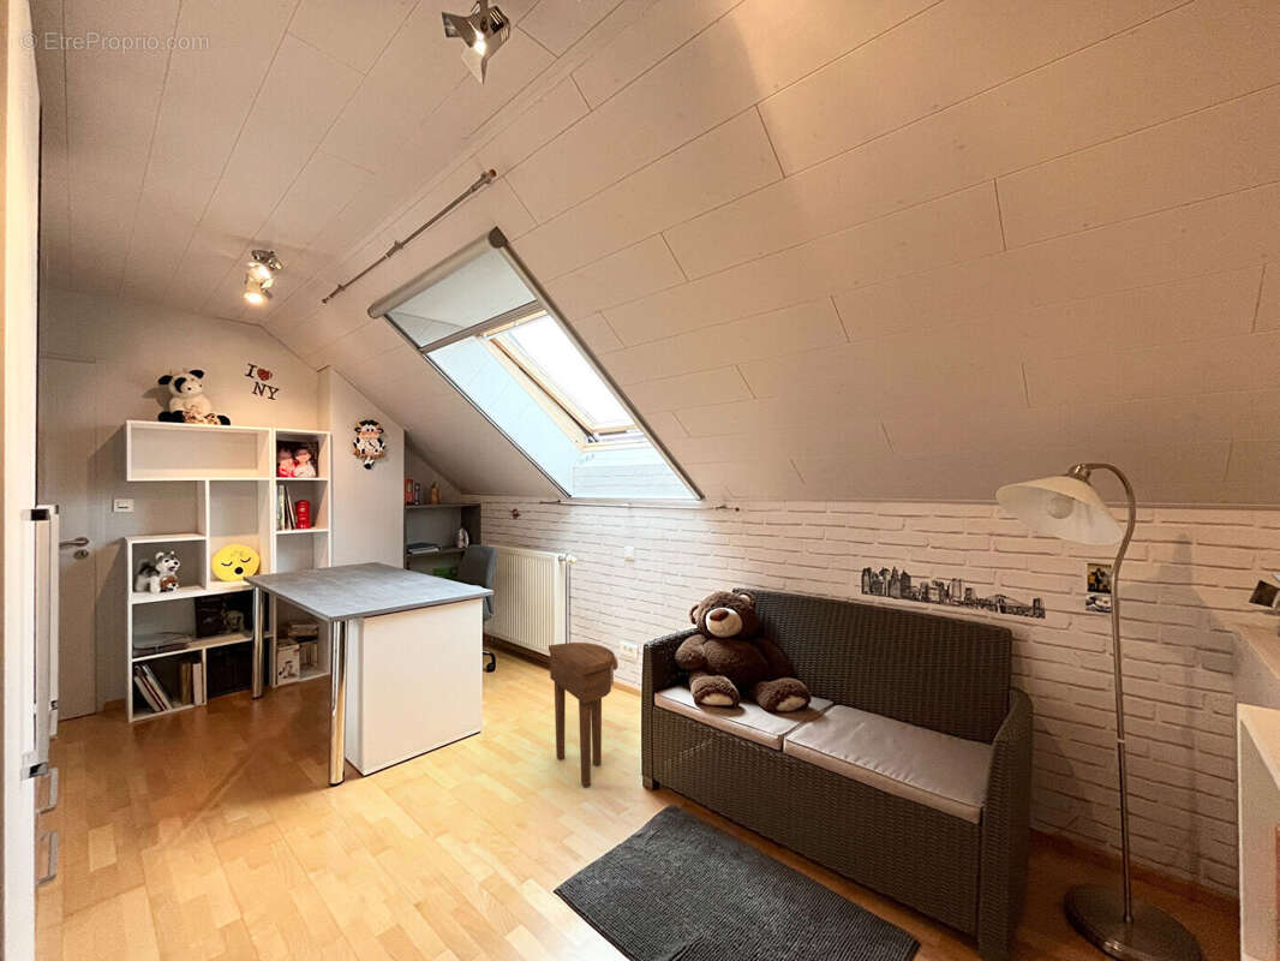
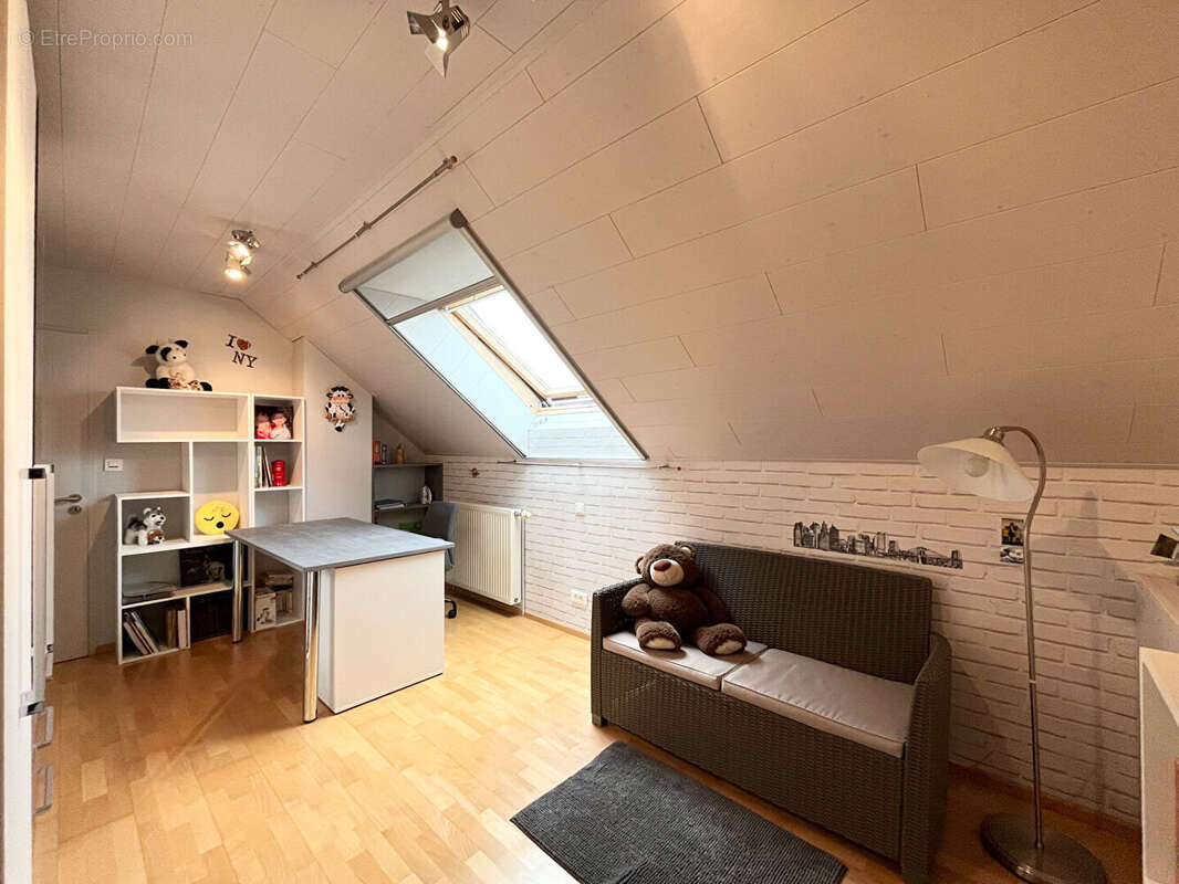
- side table [548,641,620,788]
